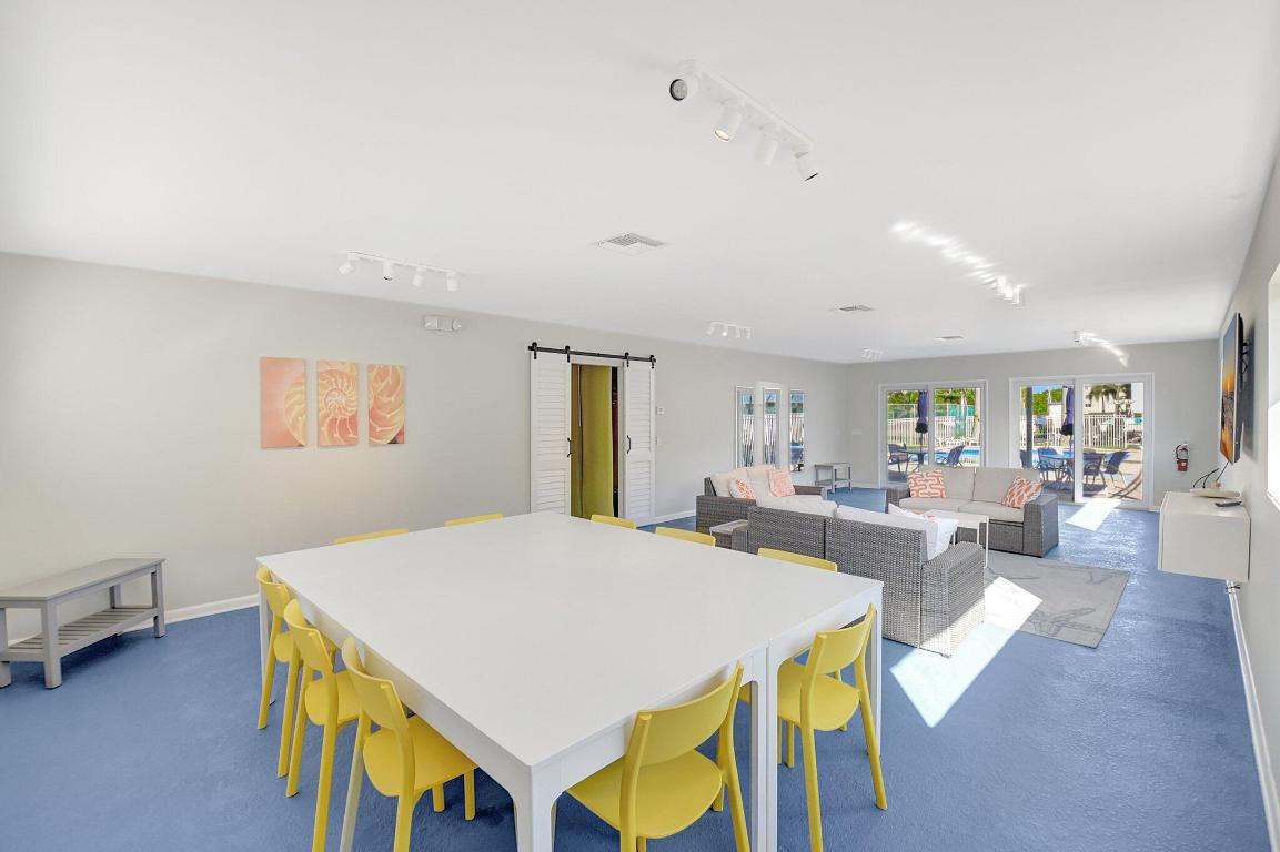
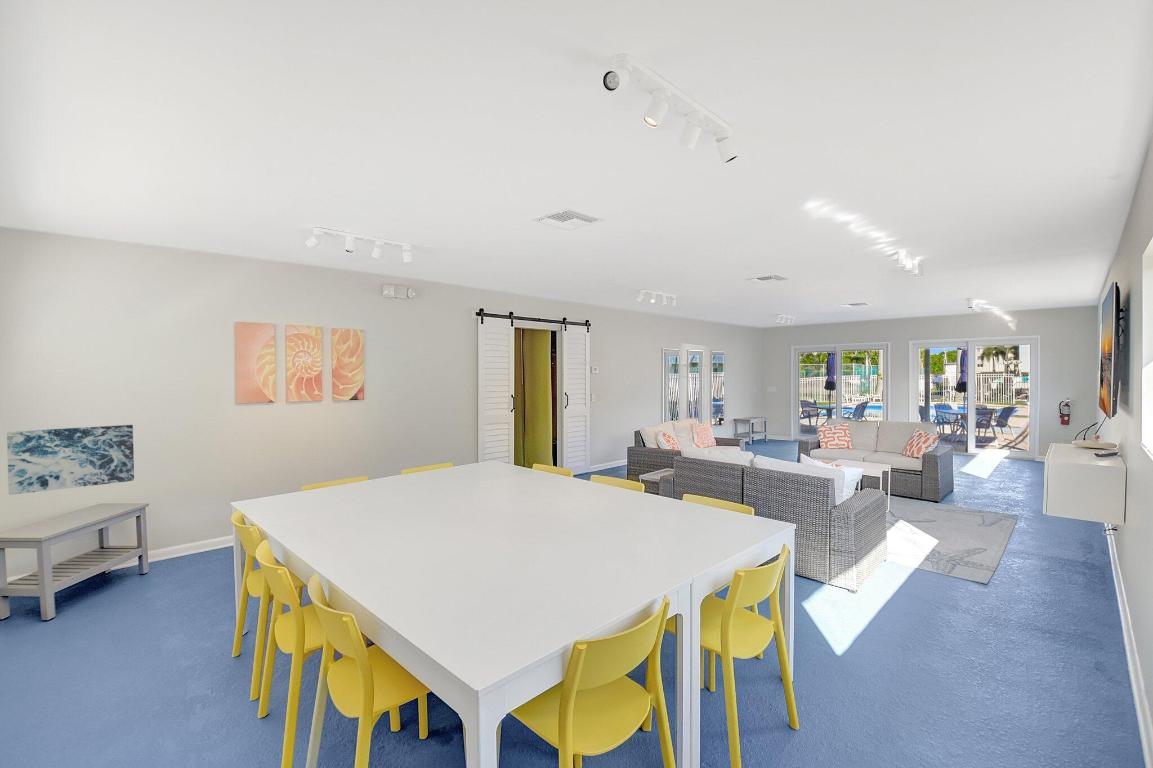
+ wall art [6,424,135,496]
